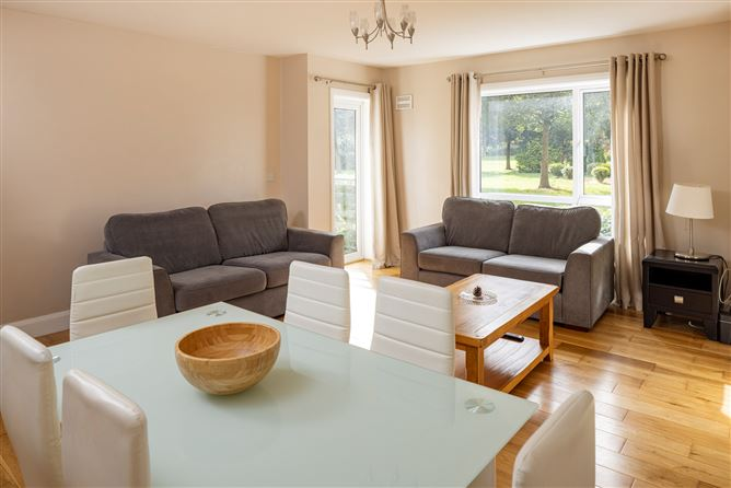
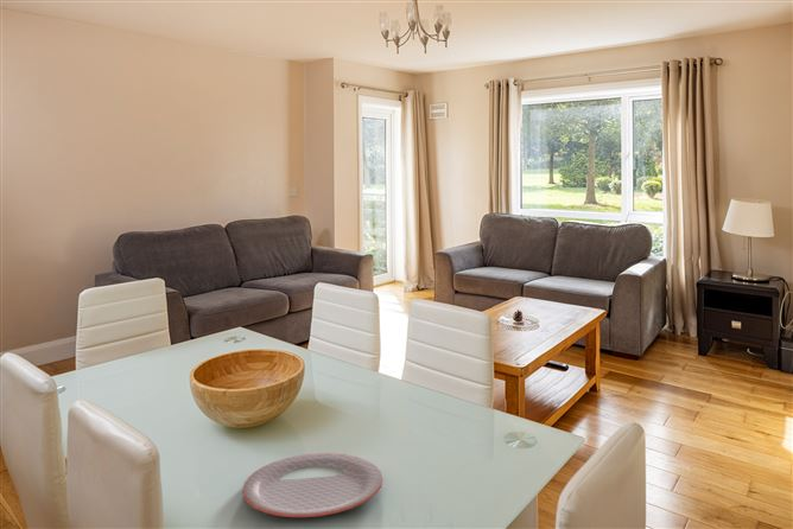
+ plate [241,452,383,518]
